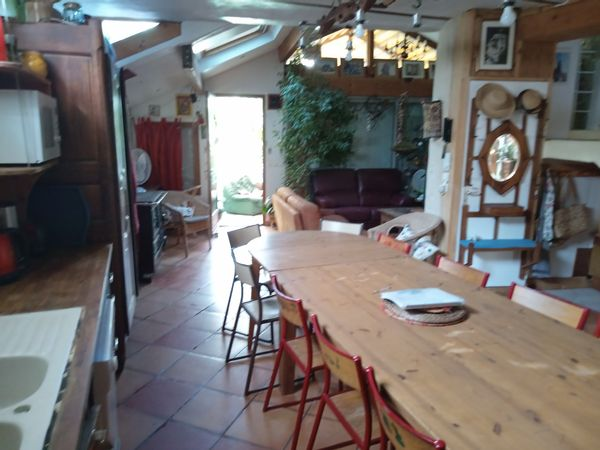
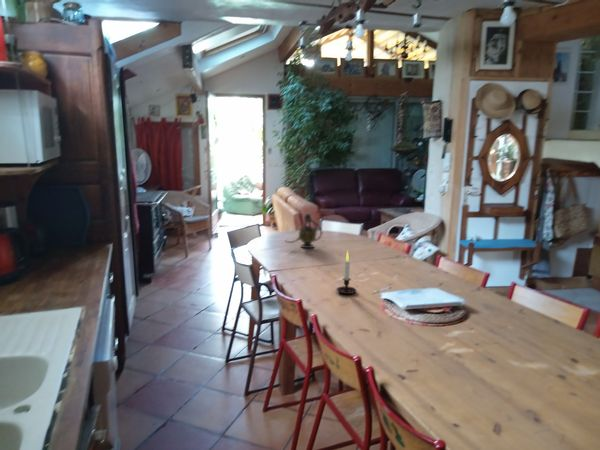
+ candle [336,250,357,295]
+ teapot [284,212,323,249]
